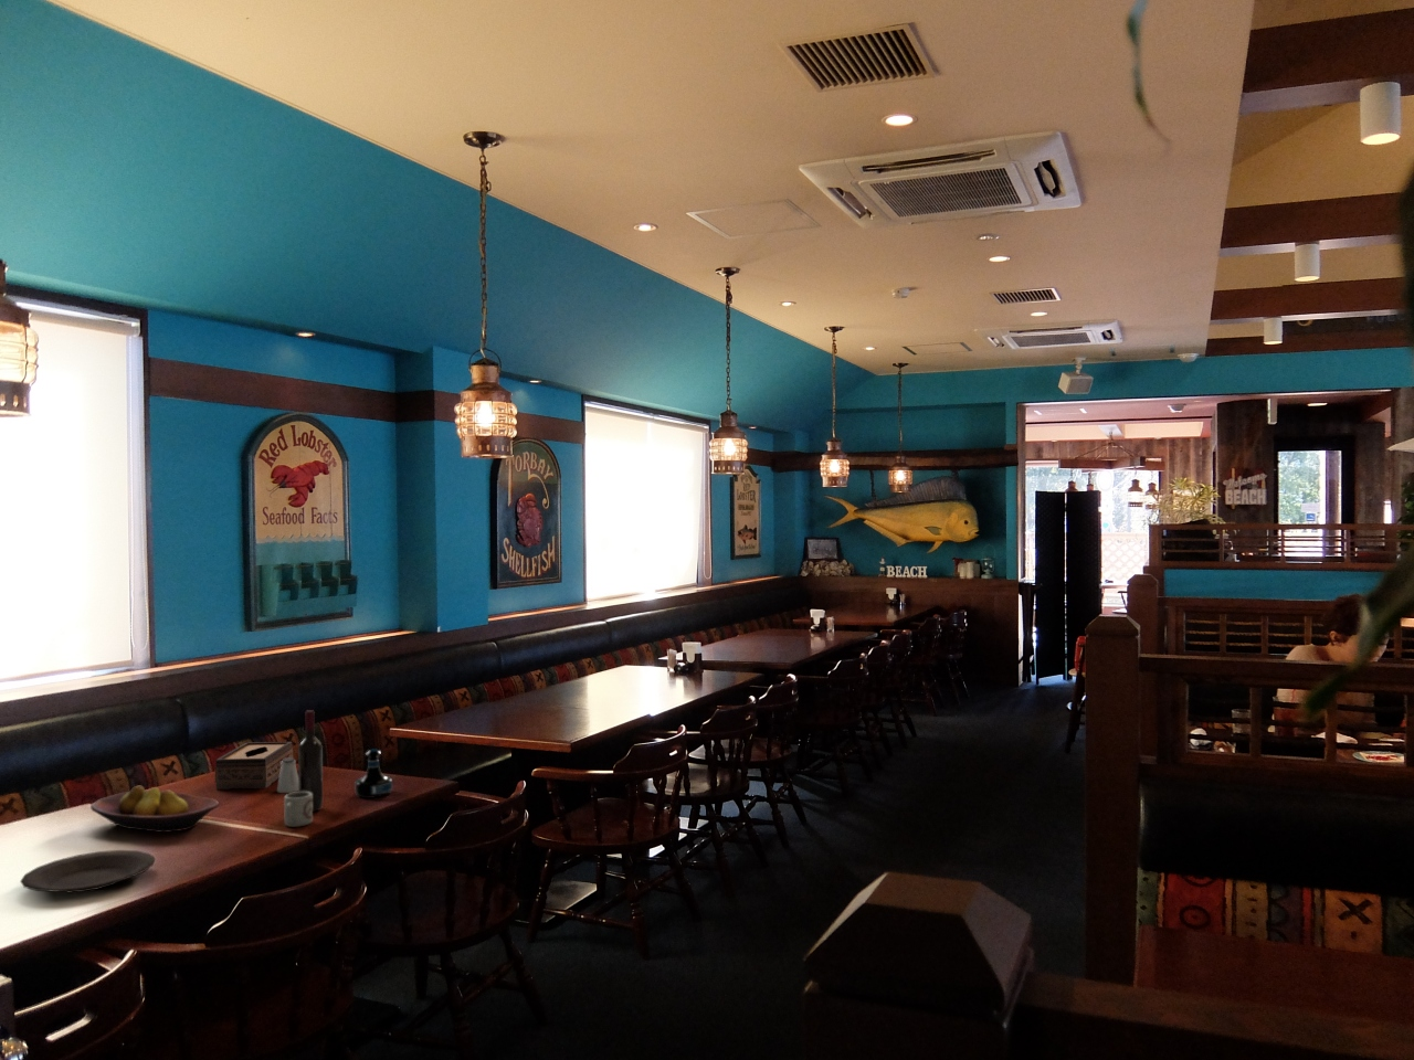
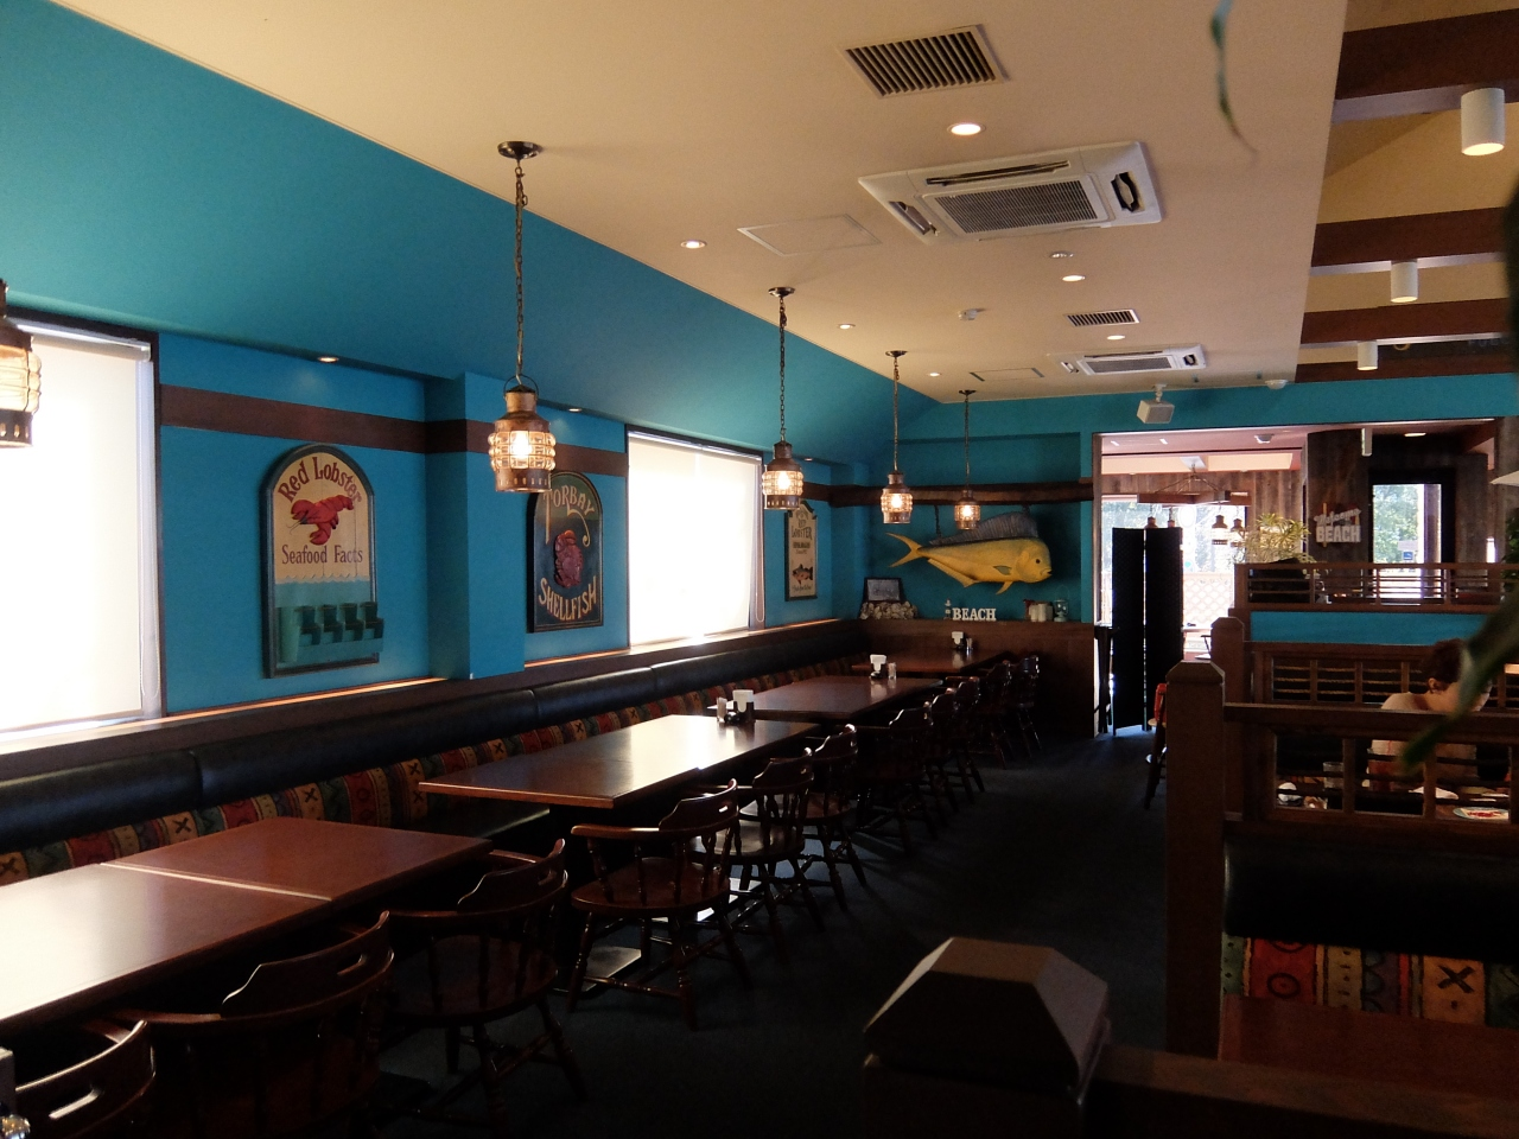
- fruit bowl [89,785,219,834]
- plate [19,850,157,894]
- tequila bottle [354,747,393,799]
- cup [283,791,314,828]
- tissue box [214,740,294,791]
- wine bottle [297,709,324,813]
- saltshaker [276,757,298,794]
